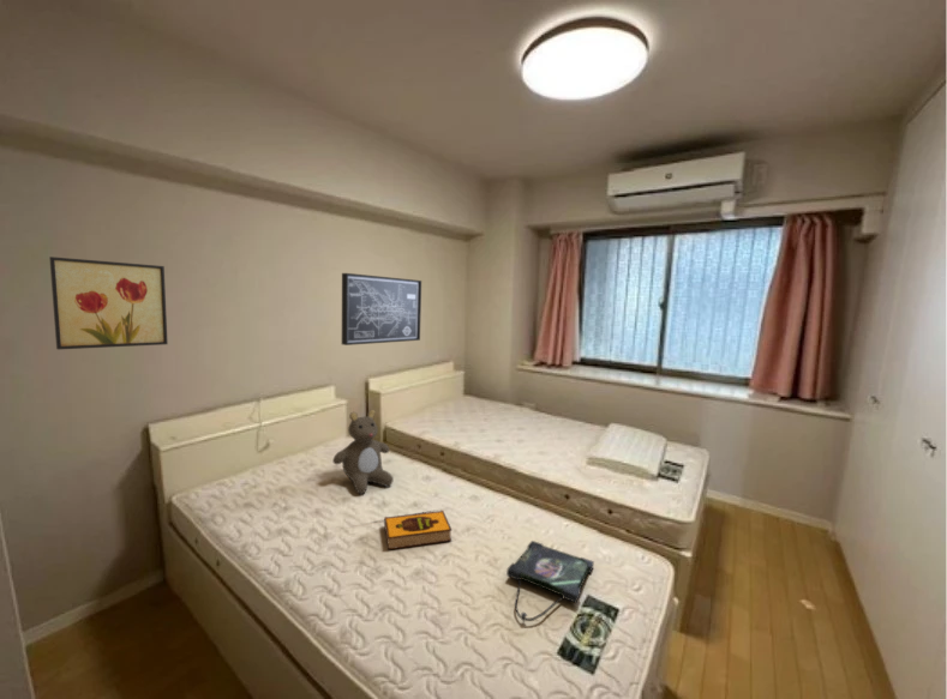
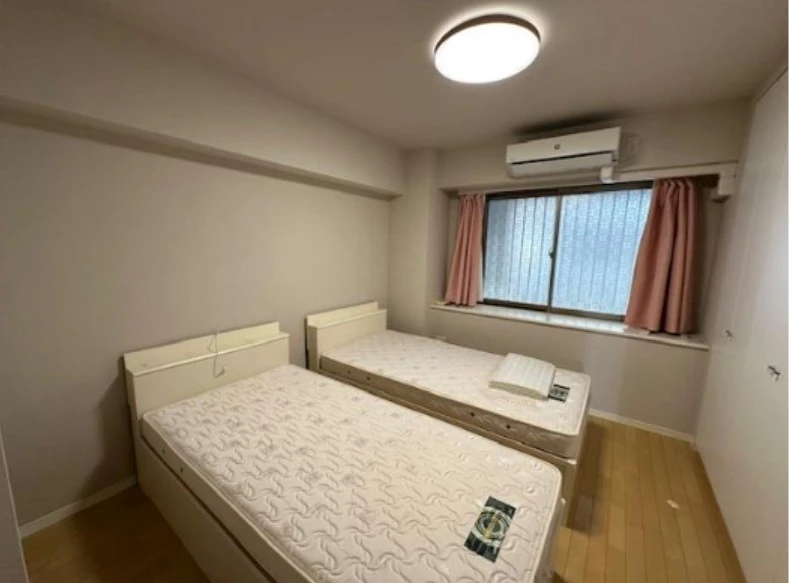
- photo frame [505,540,595,625]
- hardback book [383,510,452,550]
- wall art [341,272,422,347]
- wall art [48,255,169,350]
- teddy bear [331,408,395,495]
